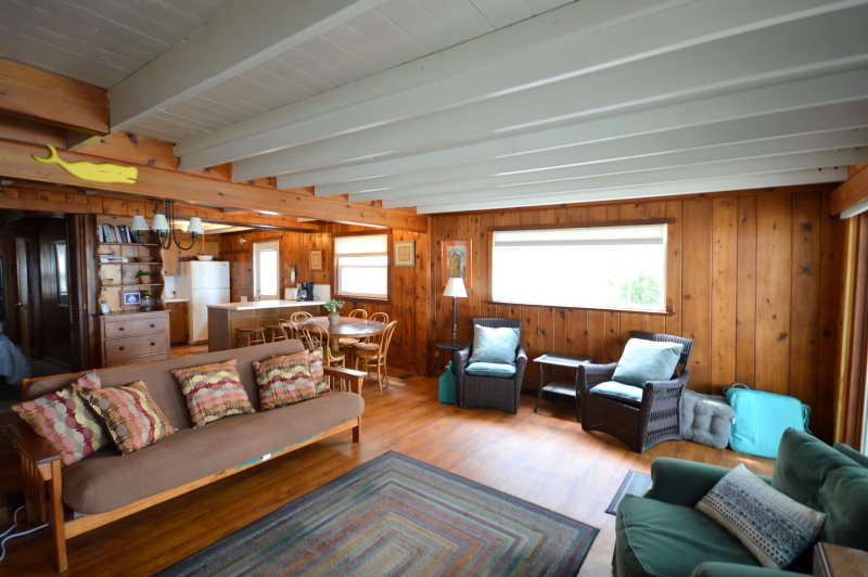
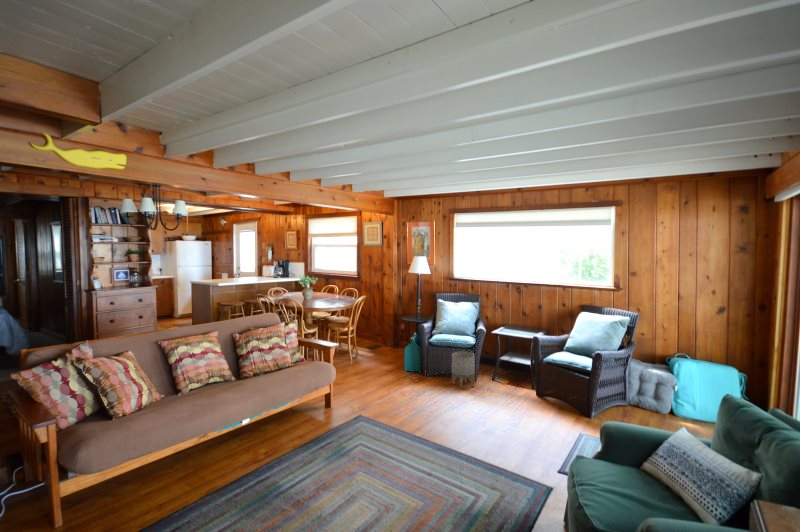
+ planter [451,351,476,390]
